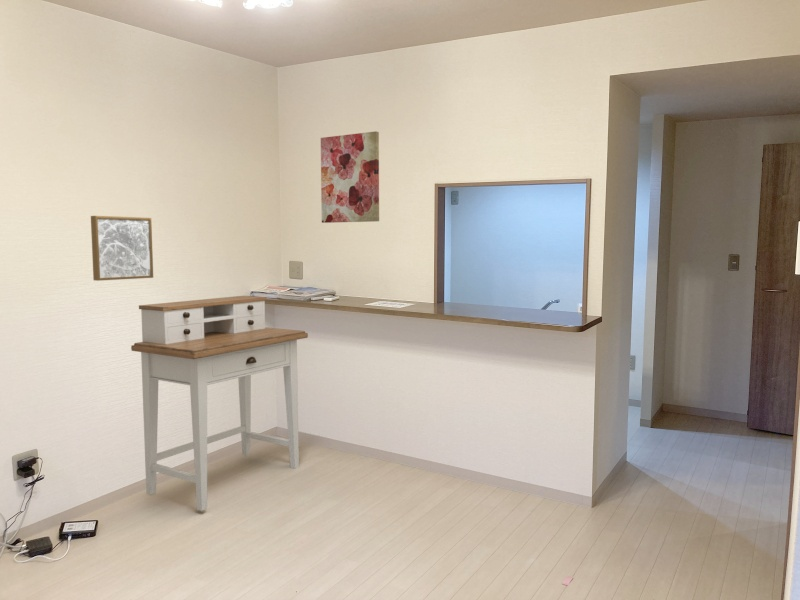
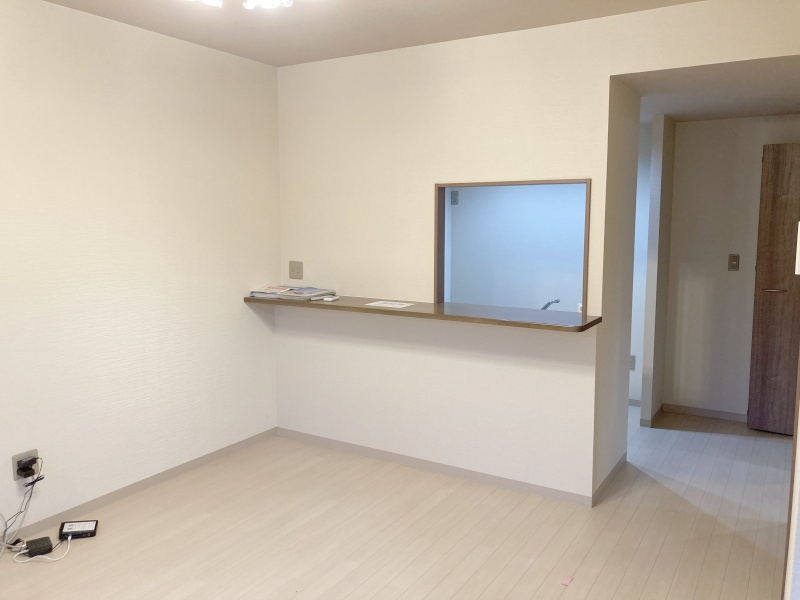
- wall art [90,215,154,282]
- wall art [320,130,380,224]
- desk [130,295,309,512]
